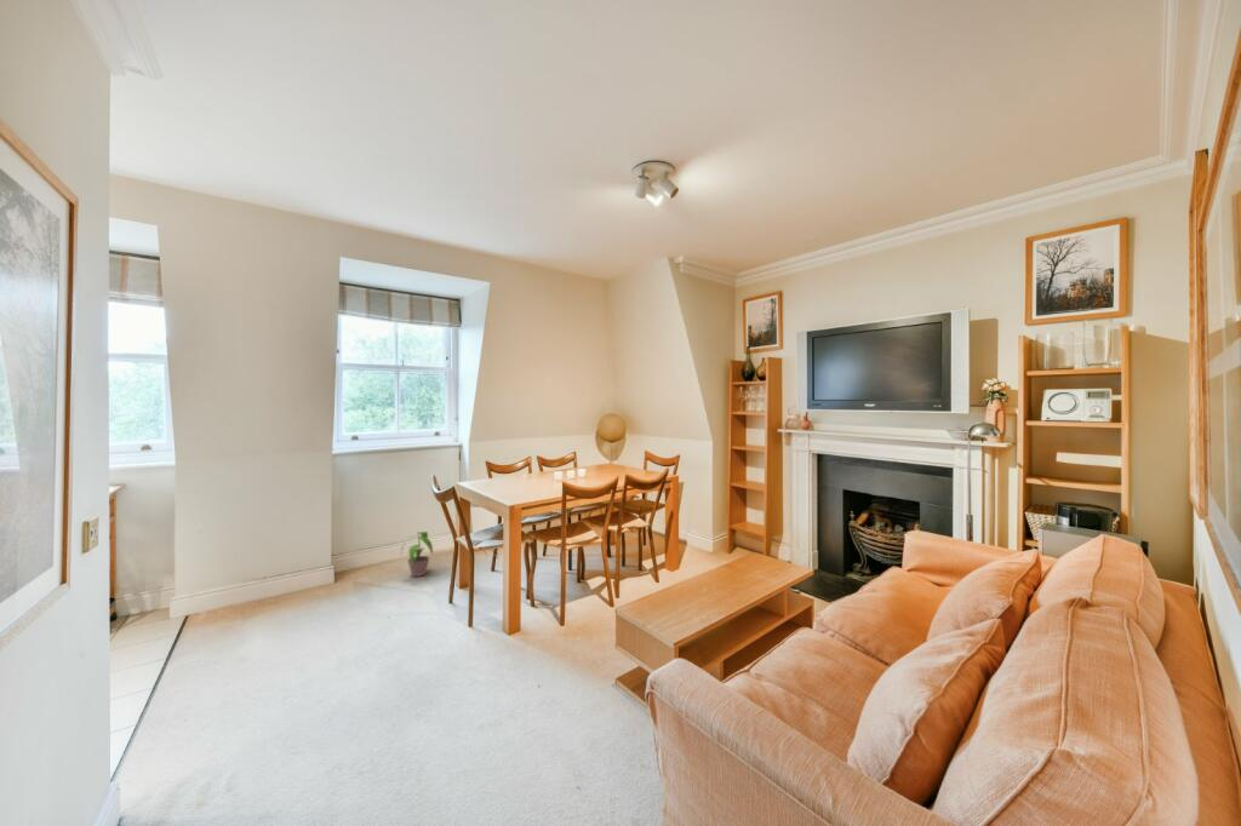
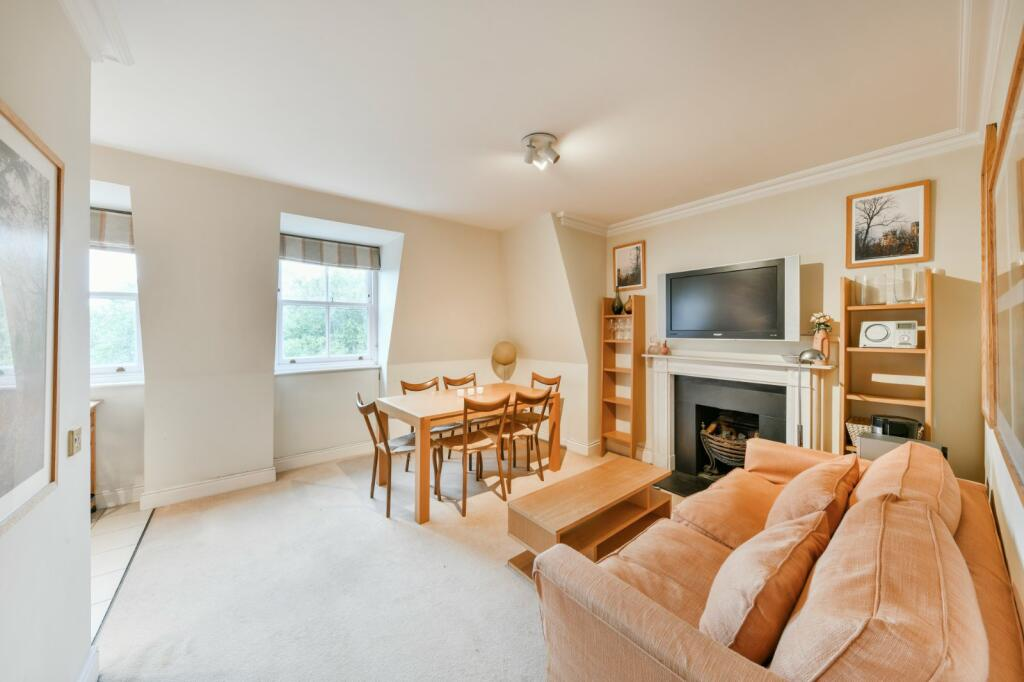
- potted plant [400,530,434,578]
